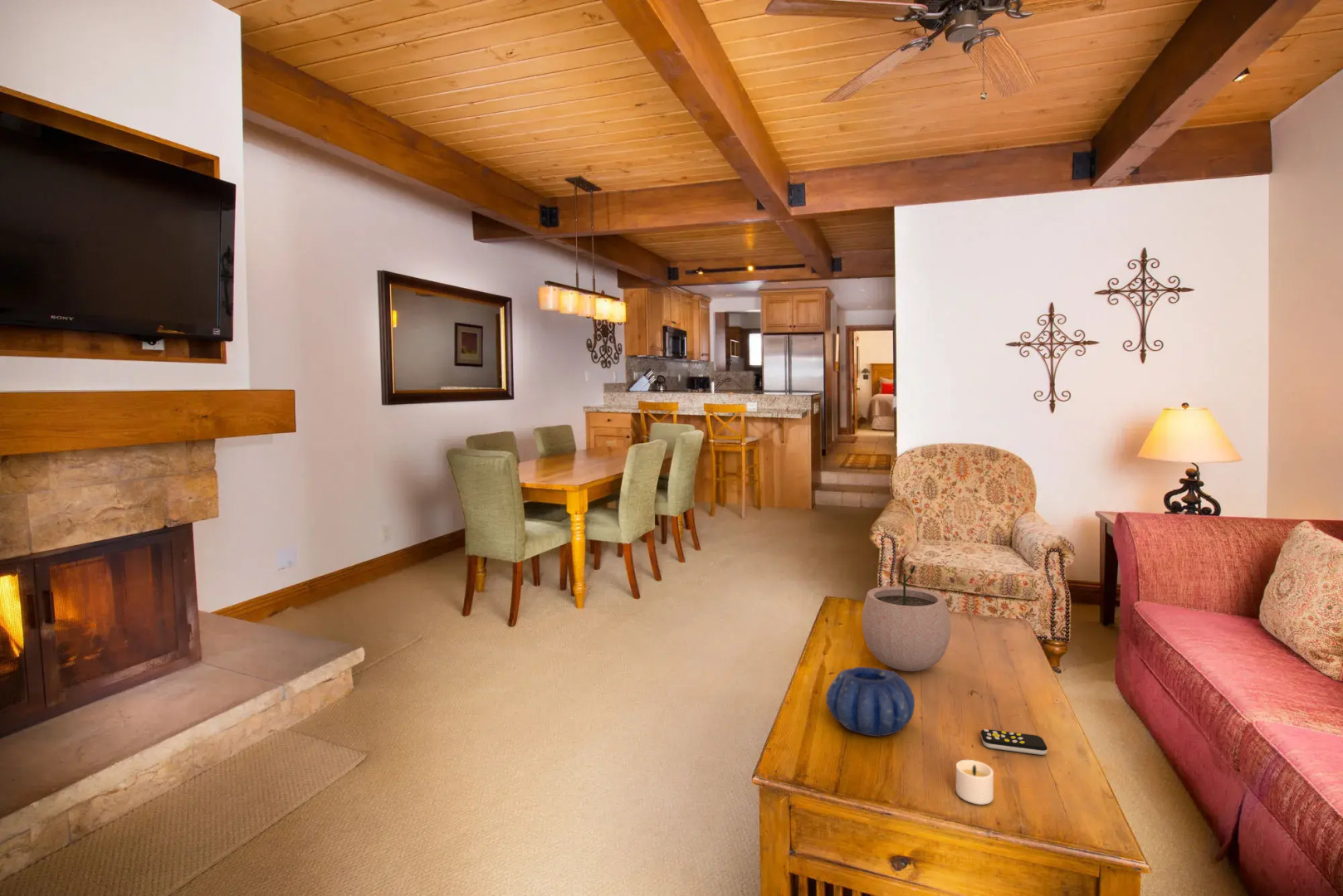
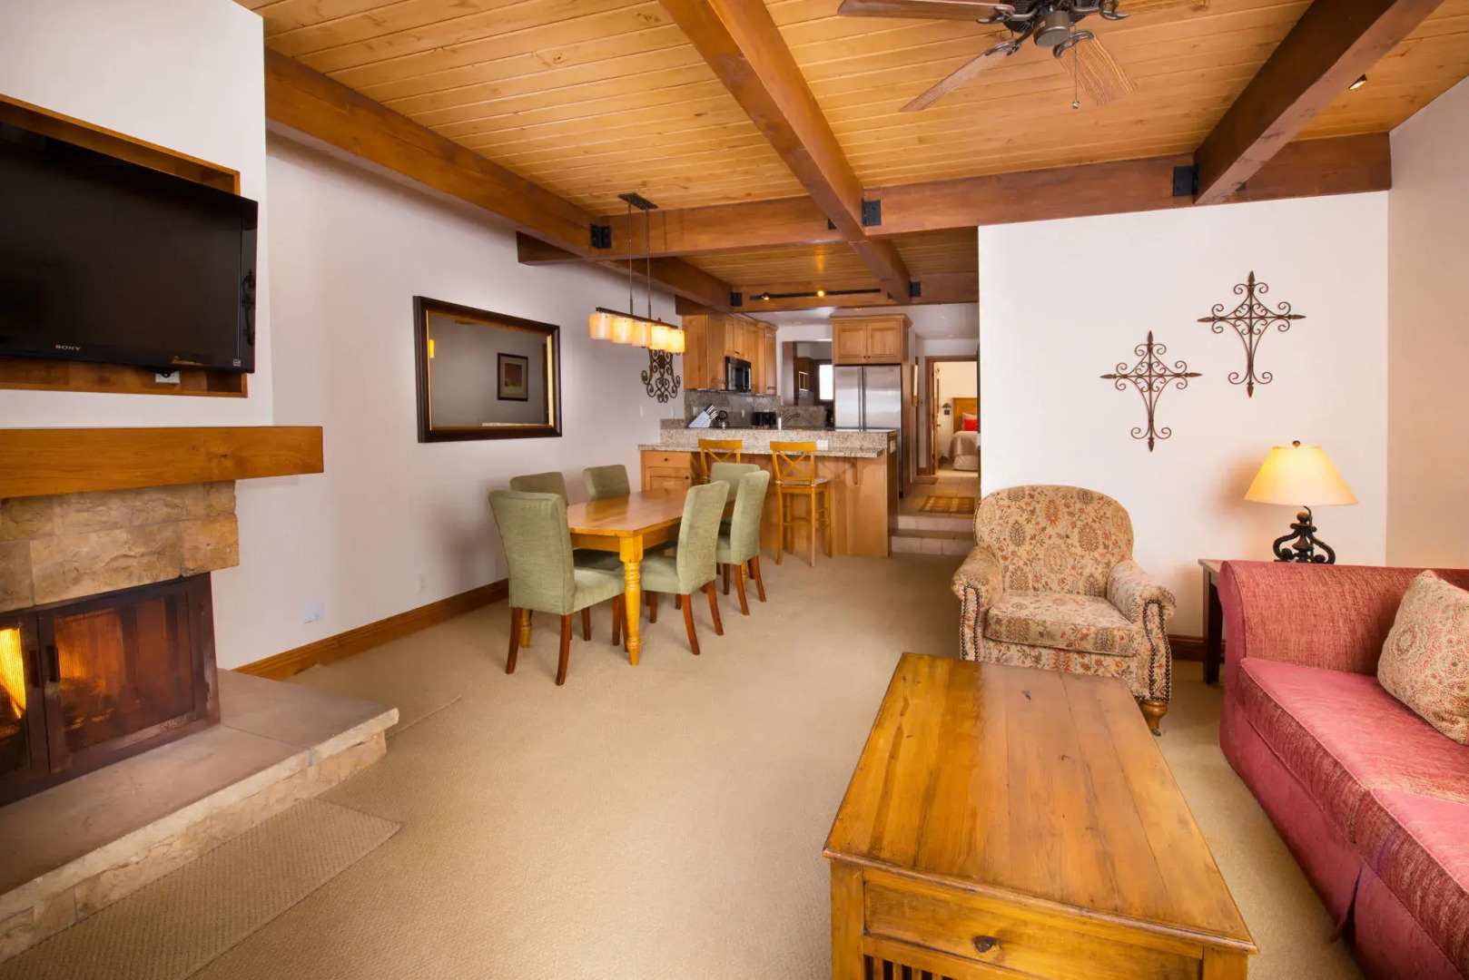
- remote control [980,728,1048,756]
- candle [955,759,994,806]
- plant pot [862,564,951,672]
- decorative bowl [825,666,916,738]
